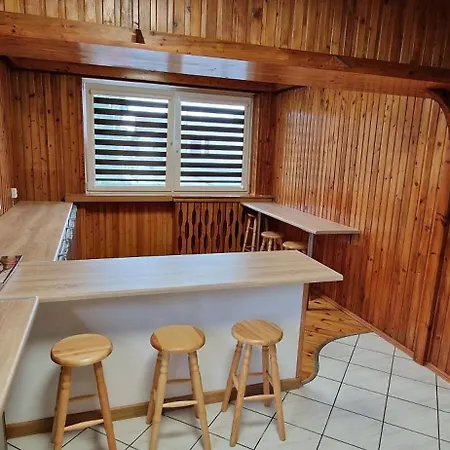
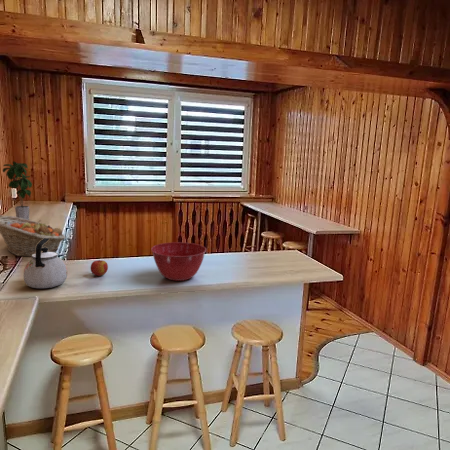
+ kettle [22,238,68,289]
+ fruit basket [0,214,66,257]
+ potted plant [2,160,33,220]
+ mixing bowl [150,241,207,282]
+ apple [90,259,109,277]
